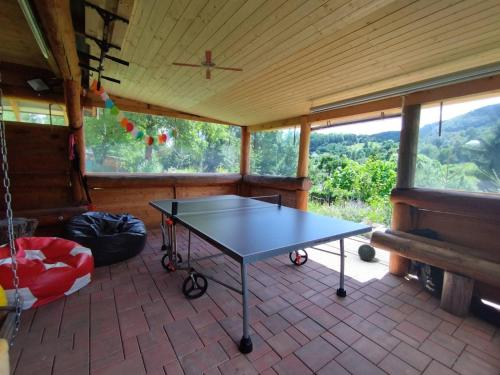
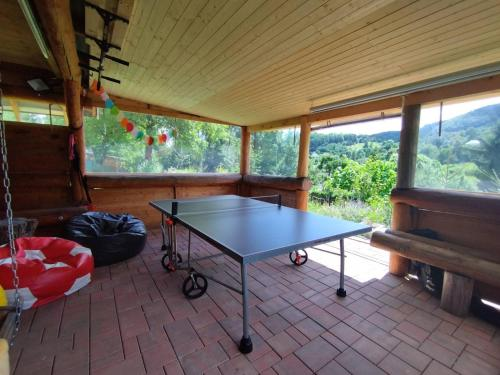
- ball [357,243,377,261]
- ceiling fan [171,49,244,84]
